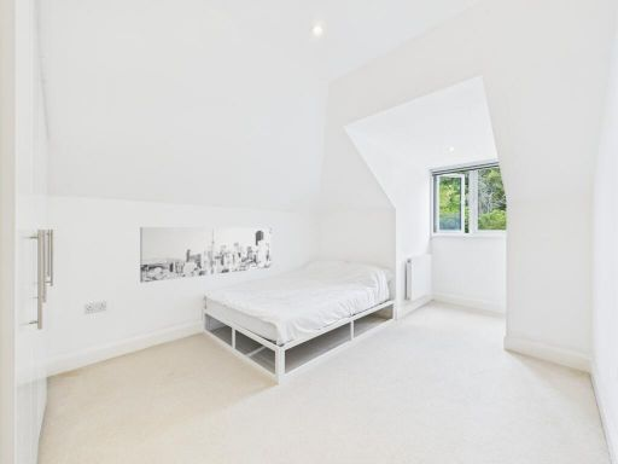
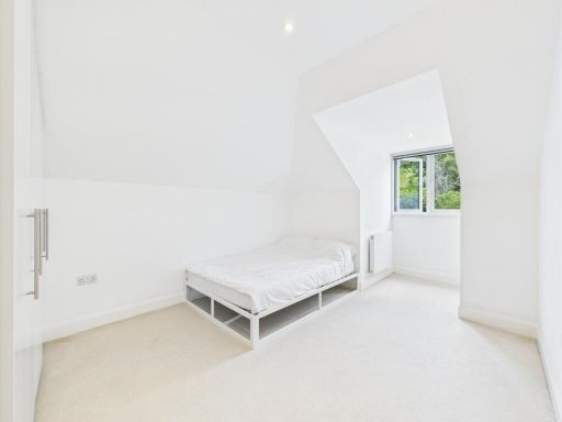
- wall art [139,226,273,284]
